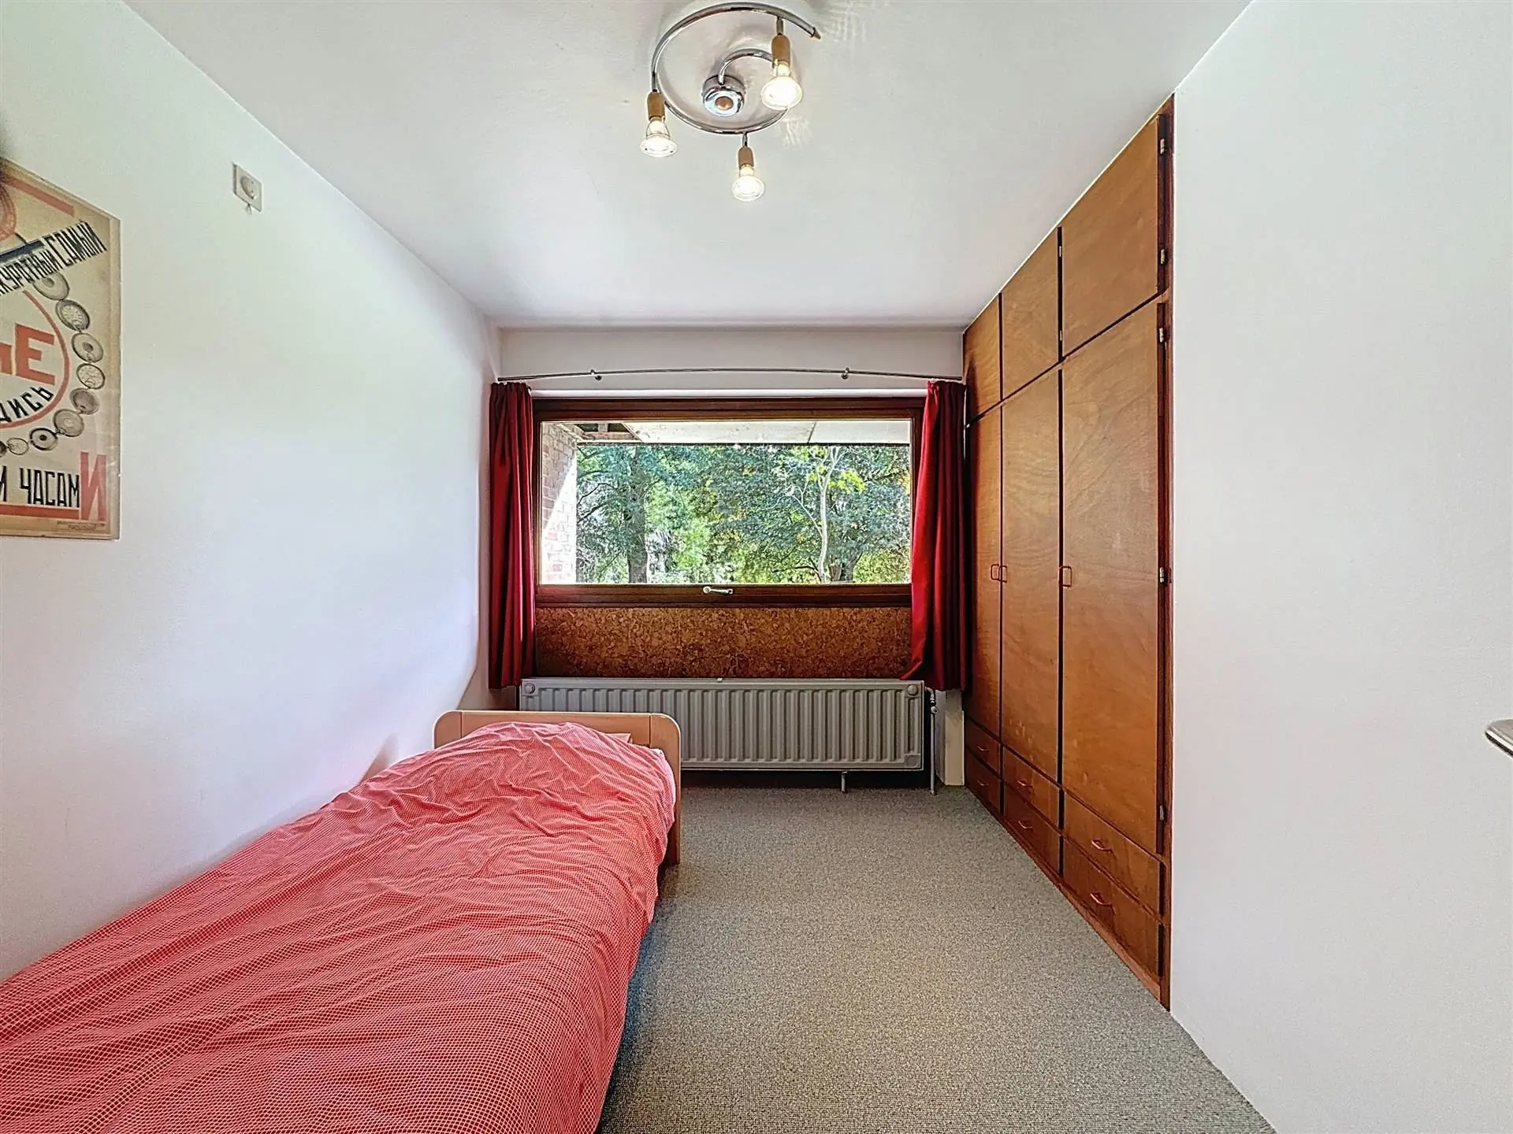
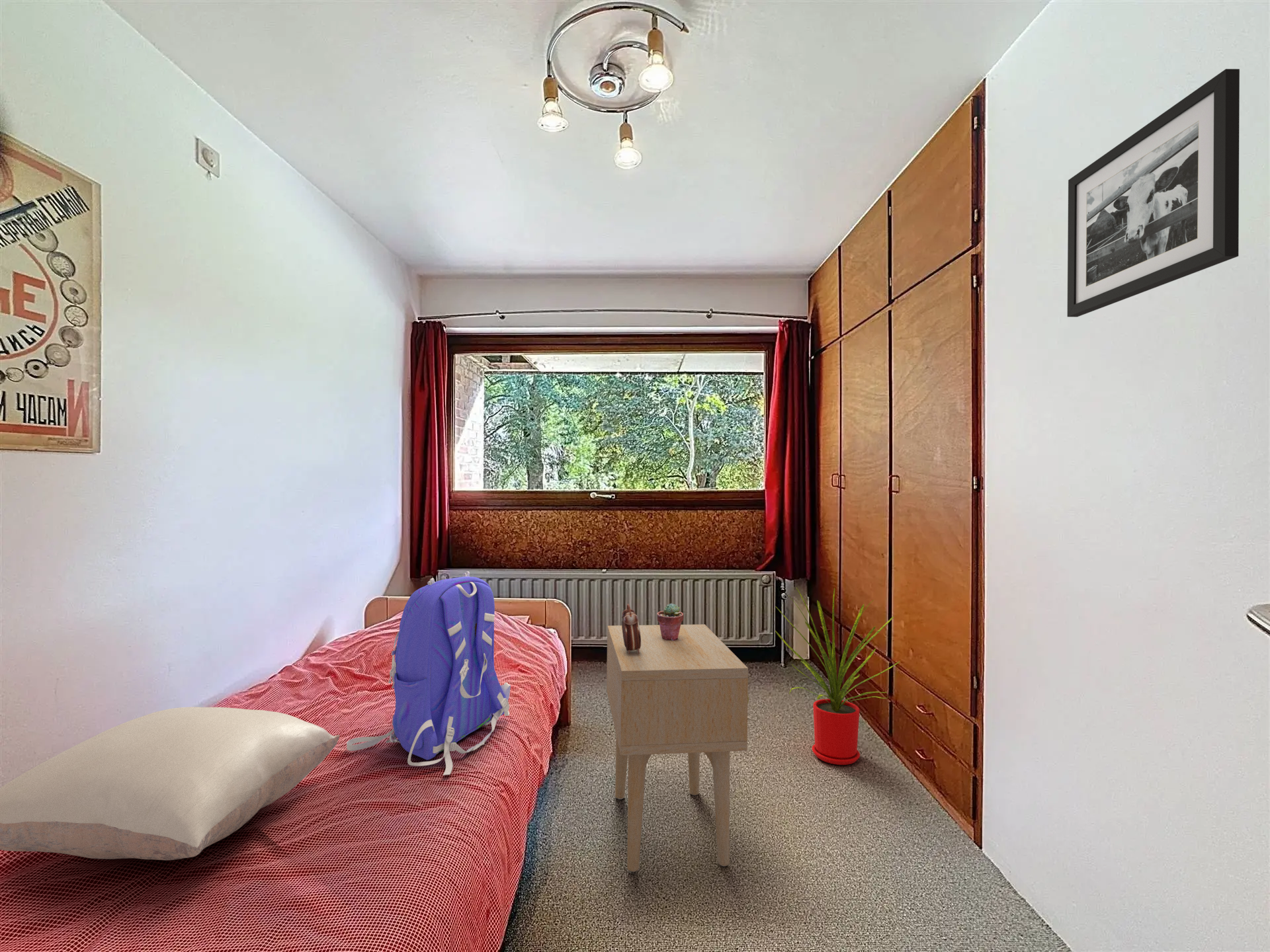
+ house plant [775,587,900,766]
+ picture frame [1067,68,1240,317]
+ backpack [346,571,511,775]
+ alarm clock [621,603,641,654]
+ potted succulent [656,603,684,641]
+ pillow [0,706,341,861]
+ side table [606,623,749,873]
